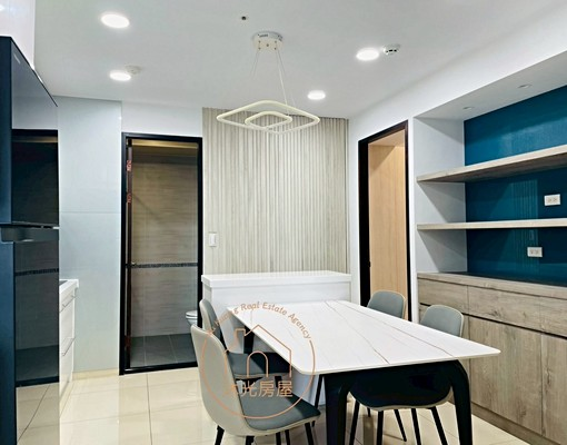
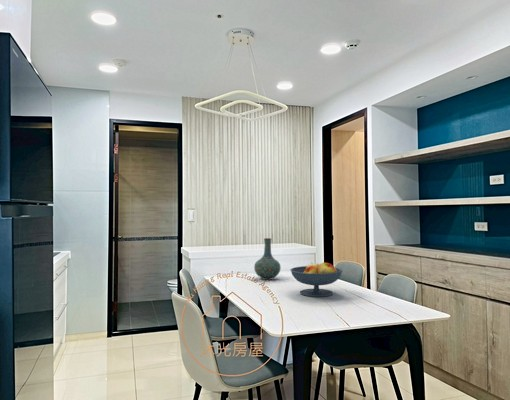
+ vase [253,237,282,281]
+ fruit bowl [290,261,343,298]
